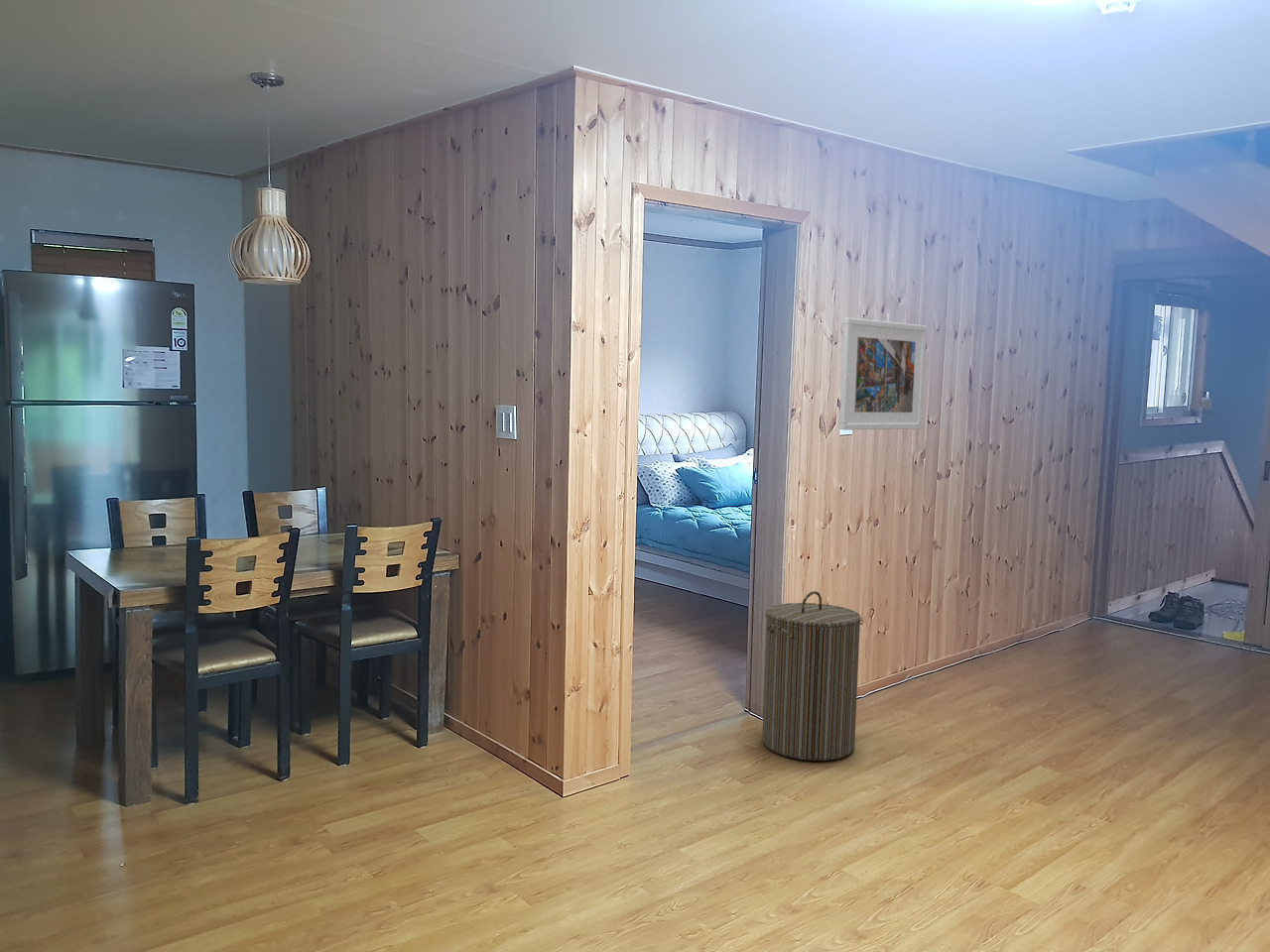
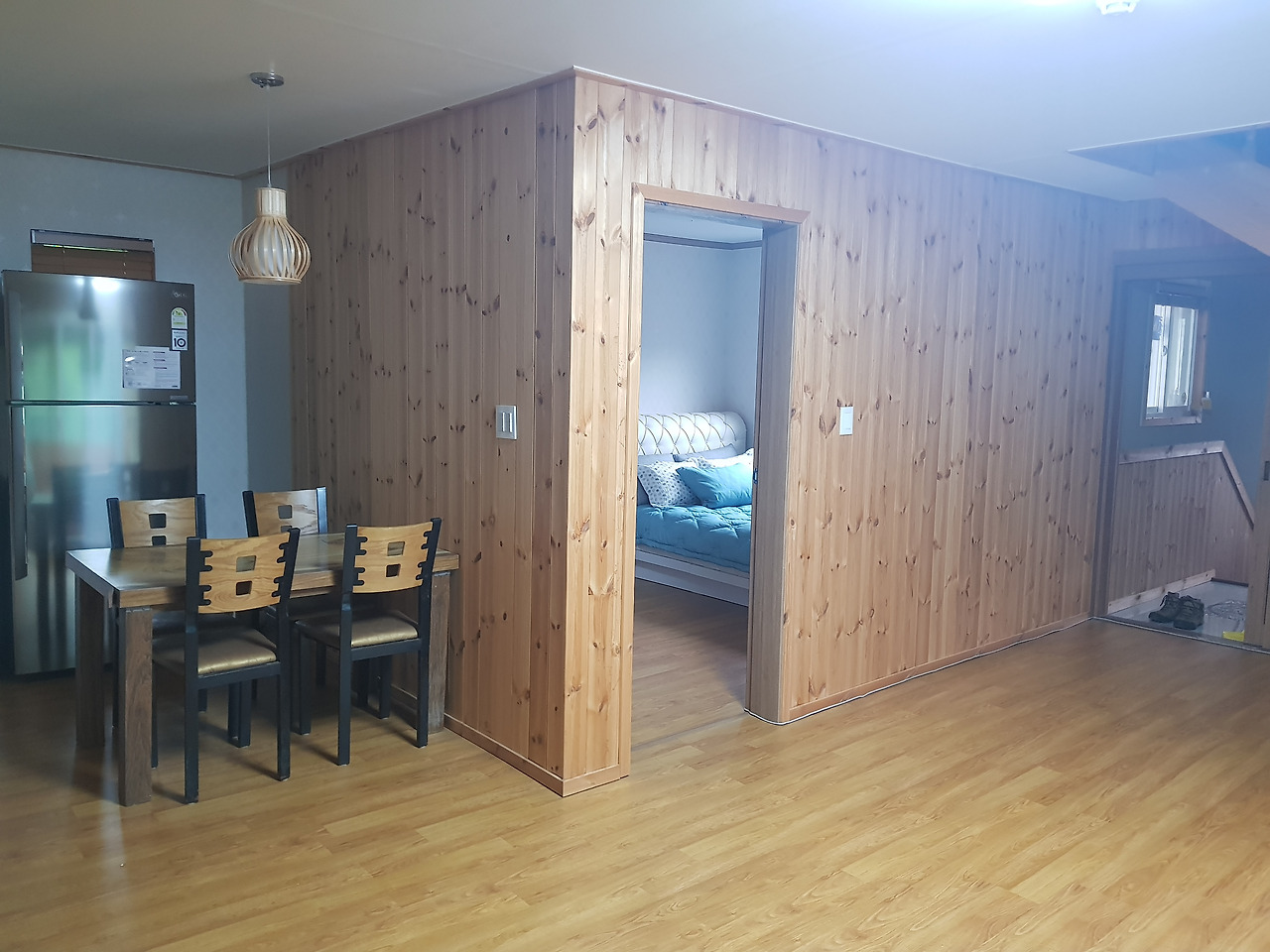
- laundry hamper [761,590,862,762]
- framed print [838,316,928,430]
